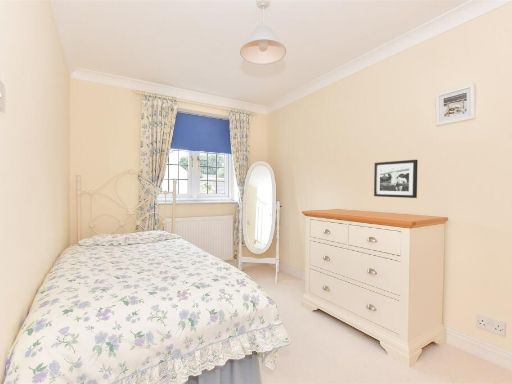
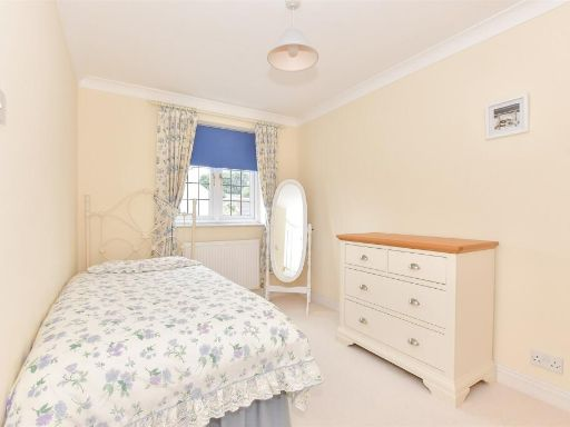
- picture frame [373,159,419,199]
